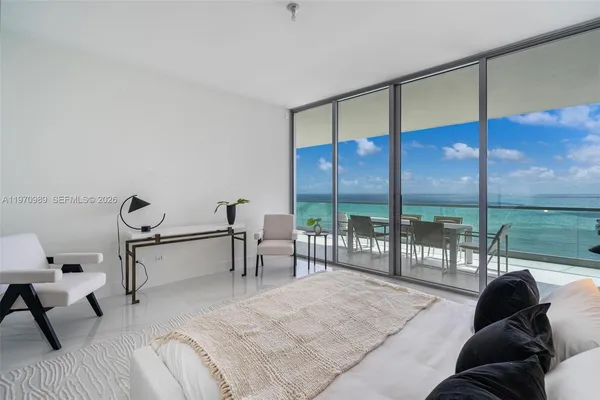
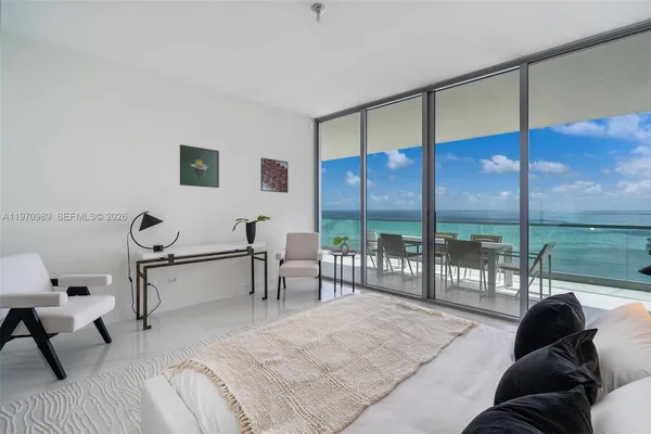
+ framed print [259,156,289,194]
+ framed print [179,143,220,189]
